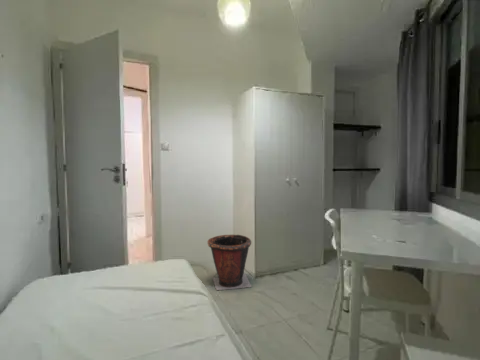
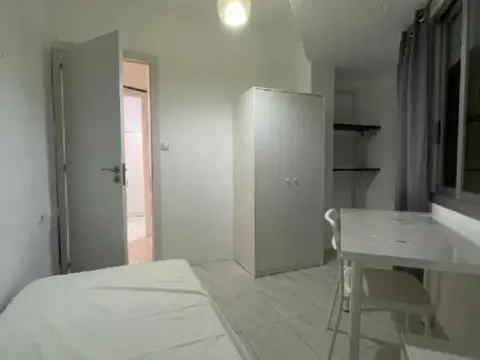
- waste bin [207,234,253,291]
